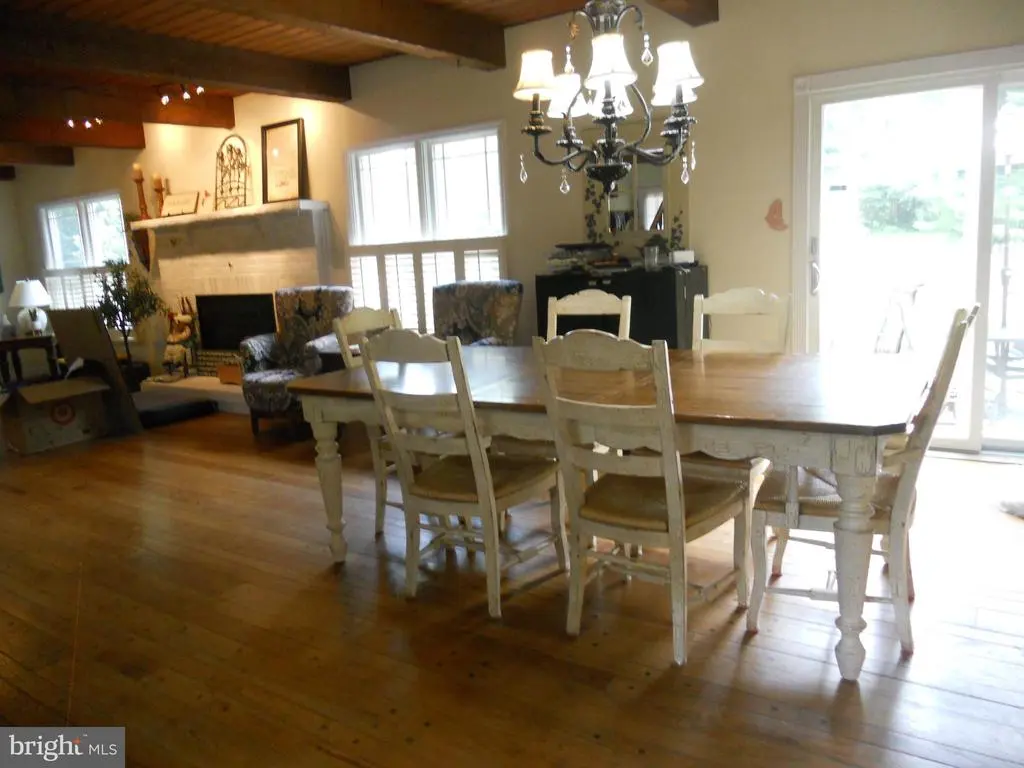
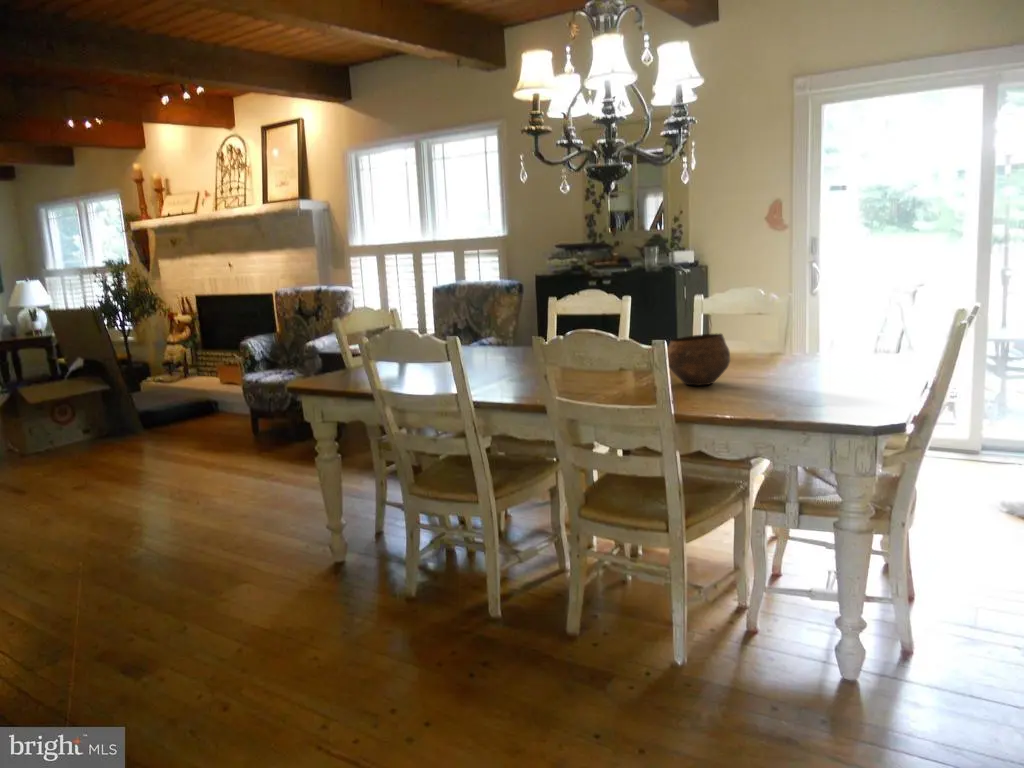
+ bowl [667,332,731,387]
